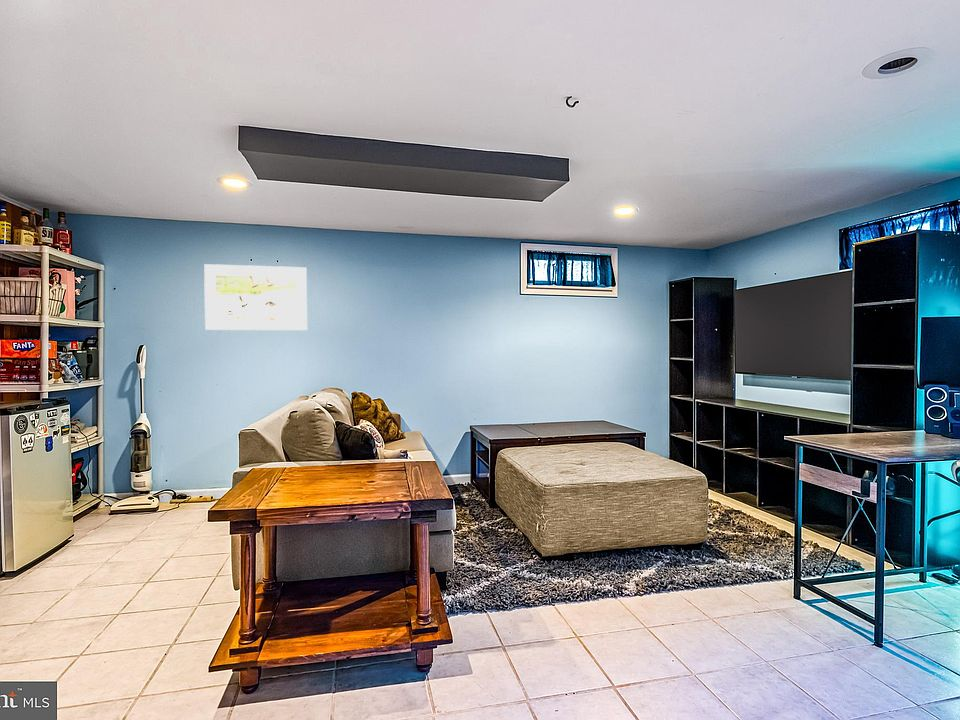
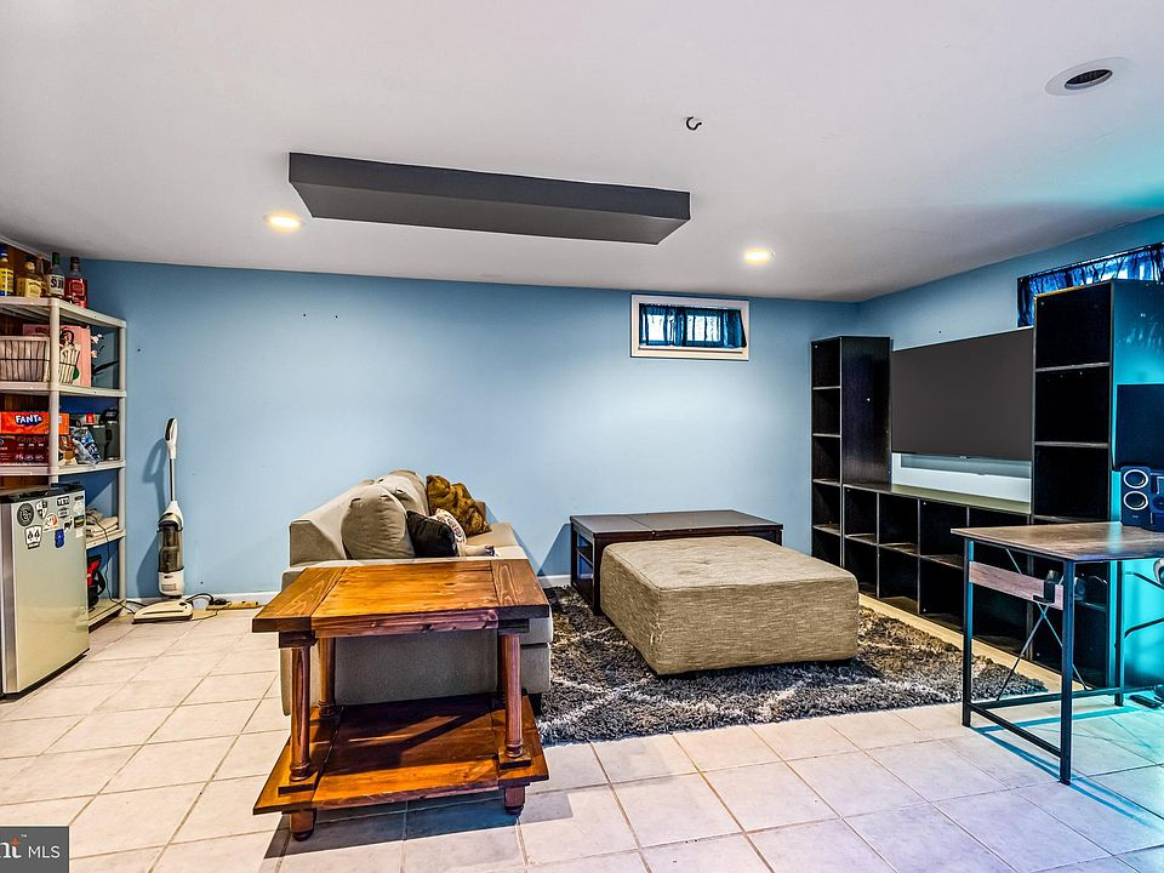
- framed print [203,263,308,331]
